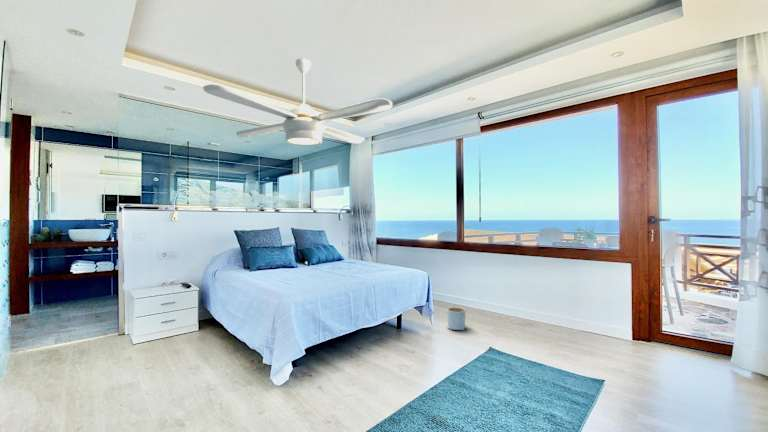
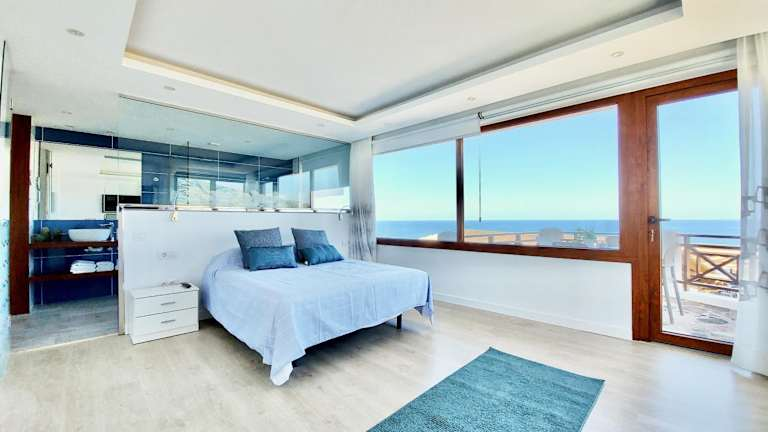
- planter [446,306,466,331]
- ceiling fan [202,57,394,147]
